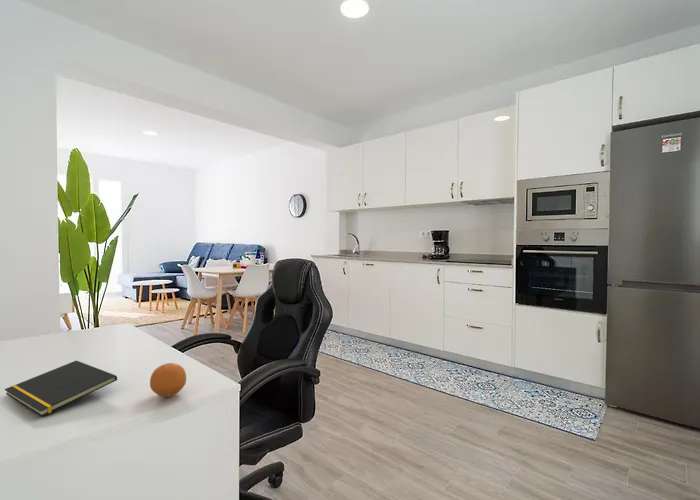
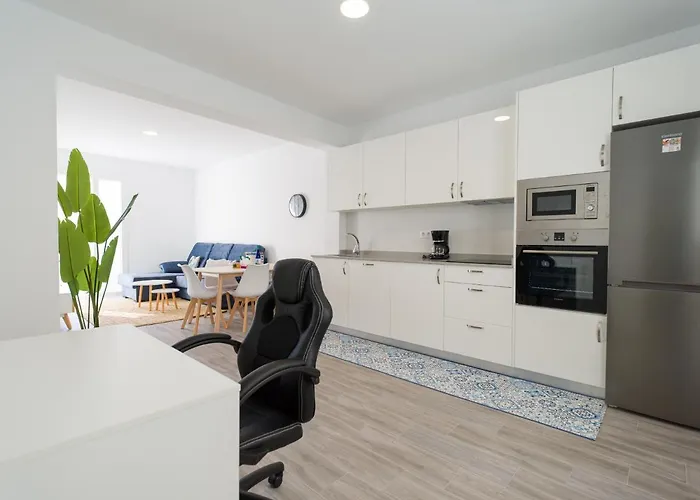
- notepad [4,359,118,417]
- fruit [149,362,187,398]
